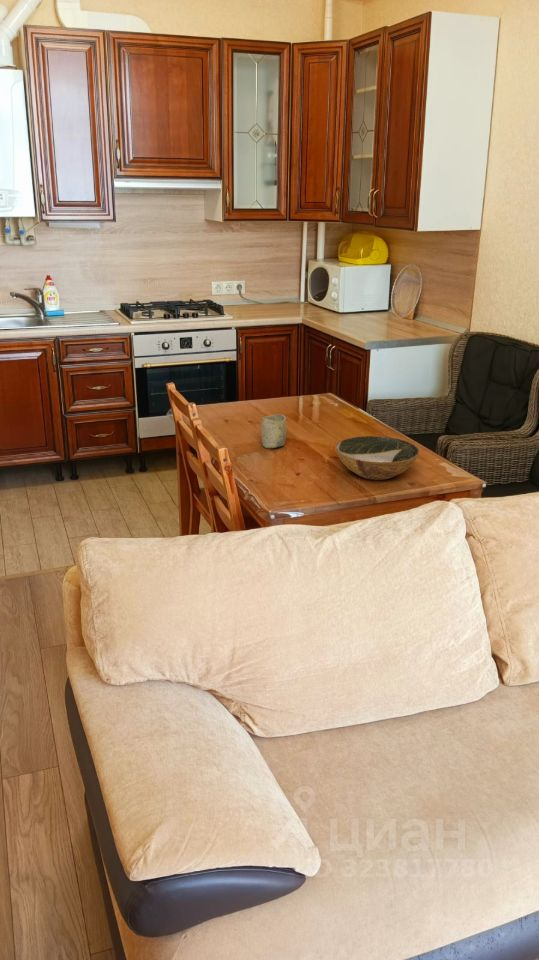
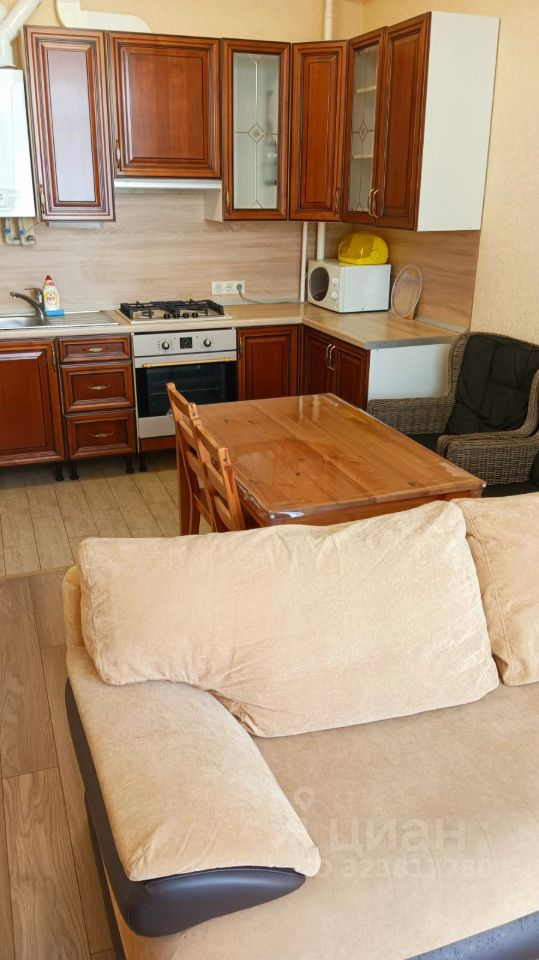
- cup [260,414,287,449]
- bowl [334,435,421,481]
